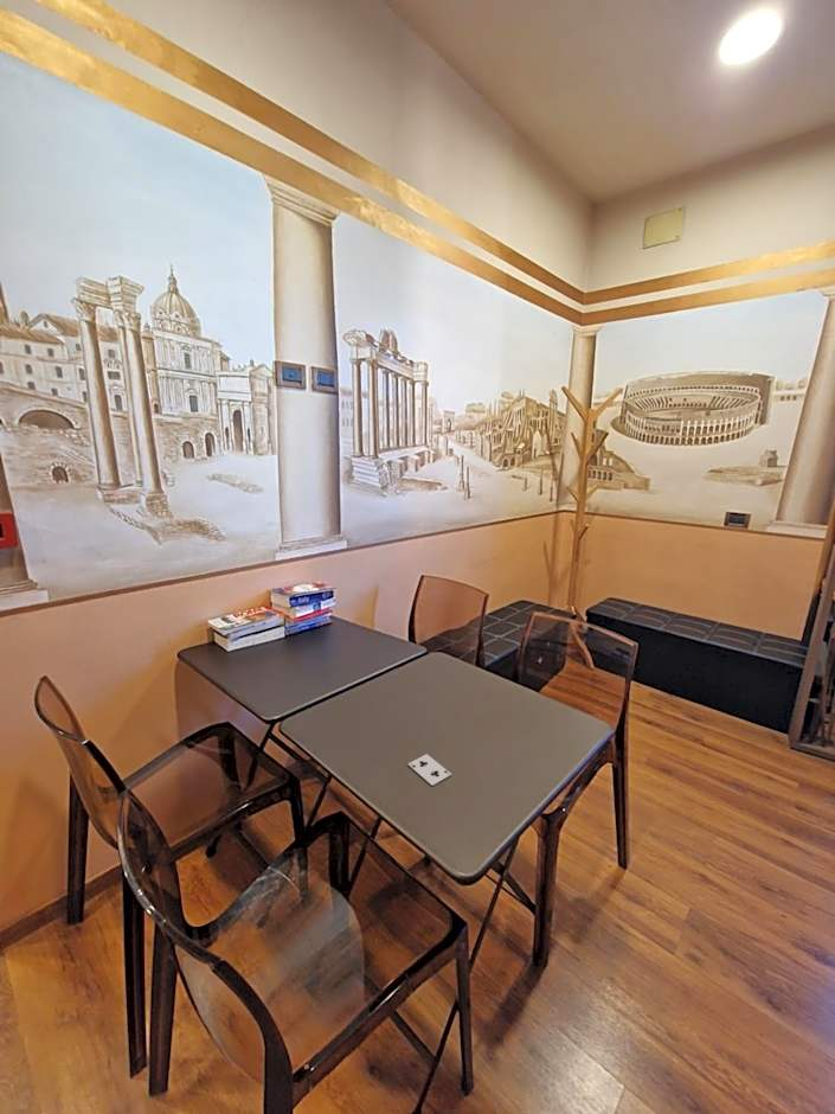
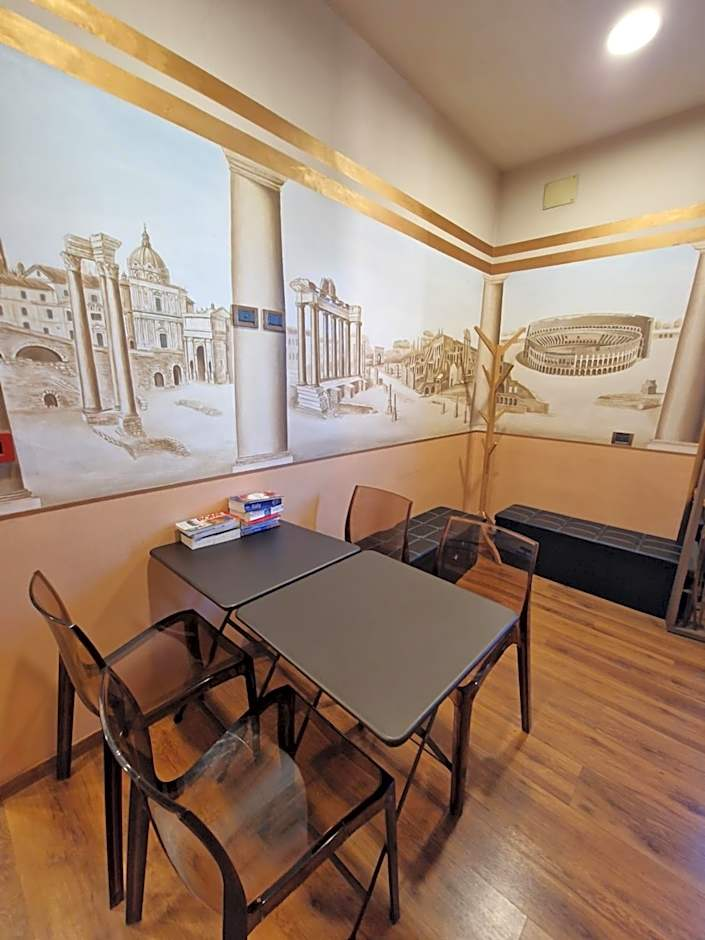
- playing card [407,753,452,787]
